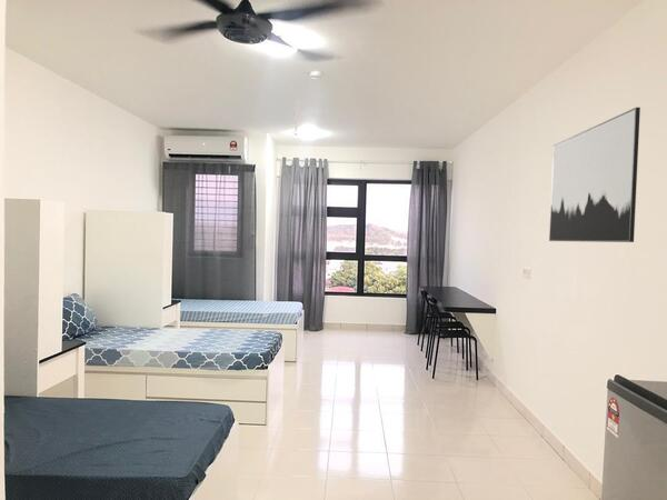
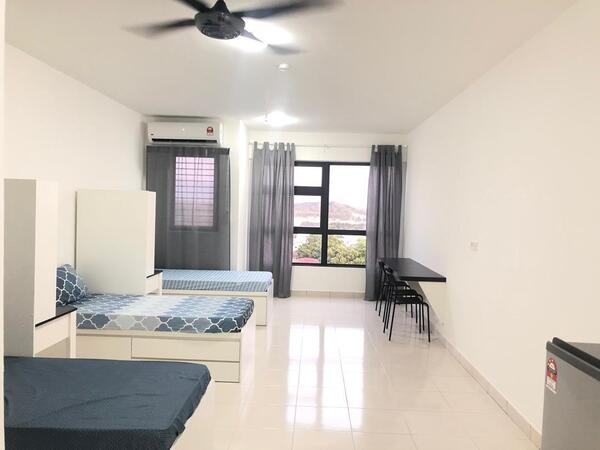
- wall art [548,107,641,243]
